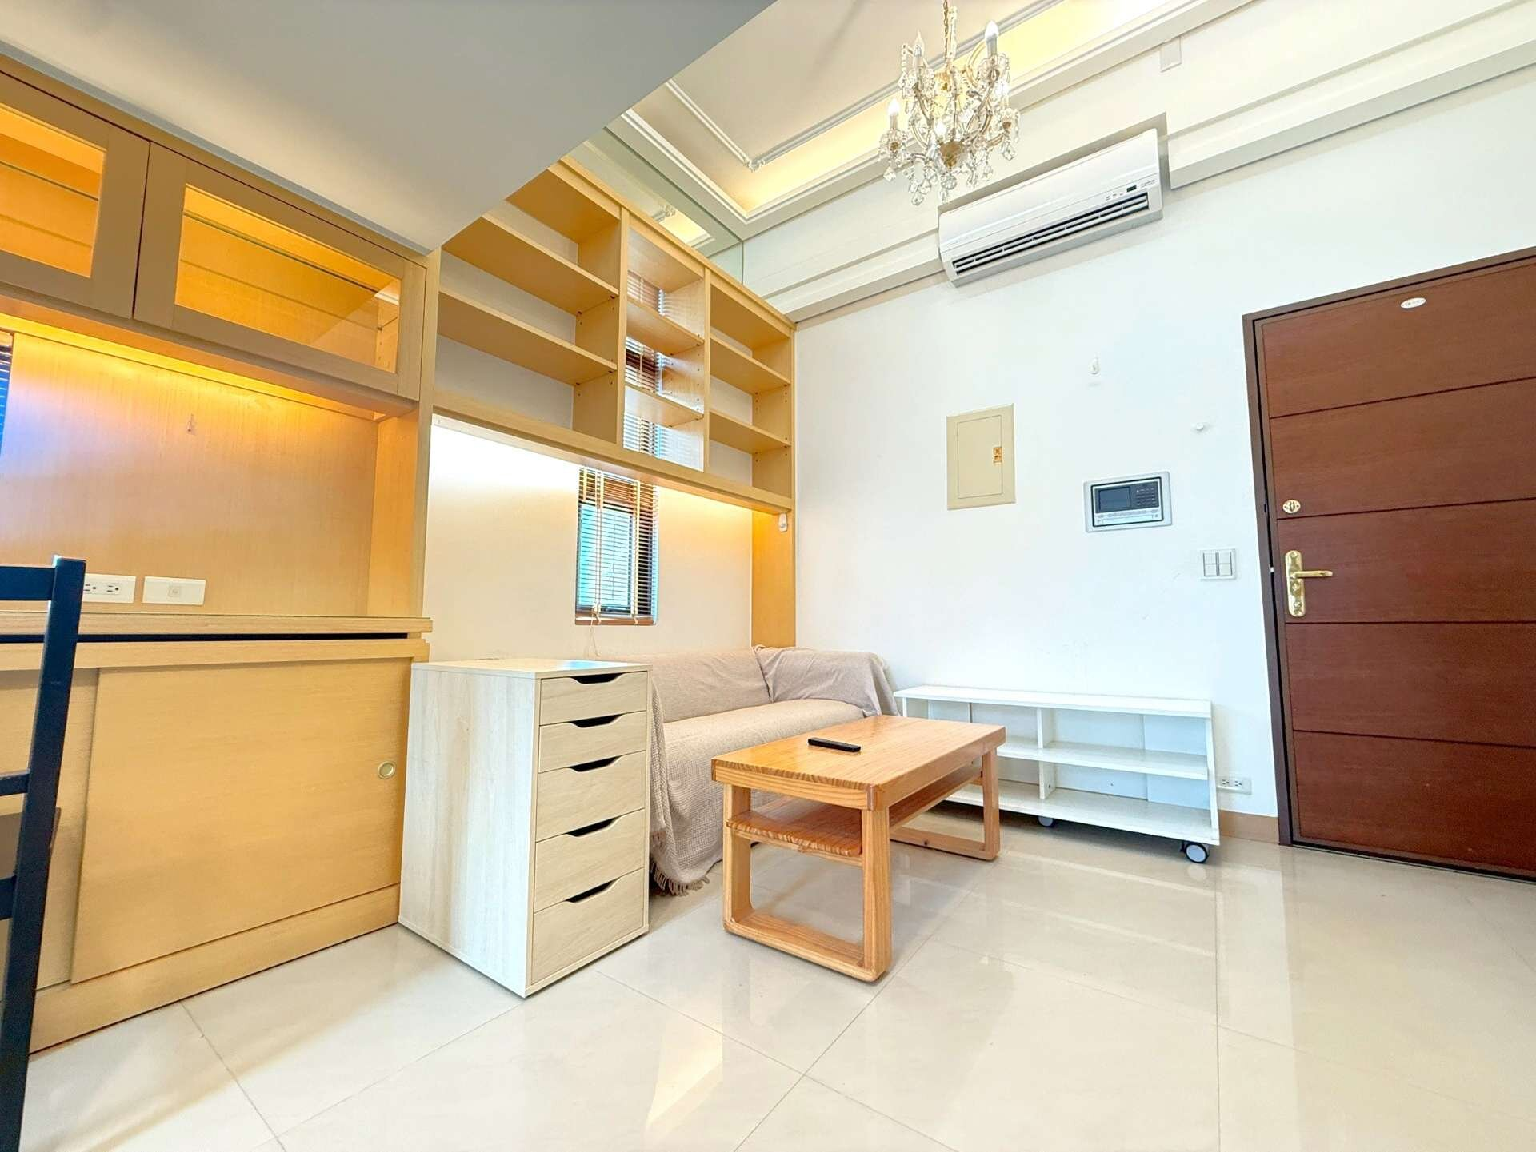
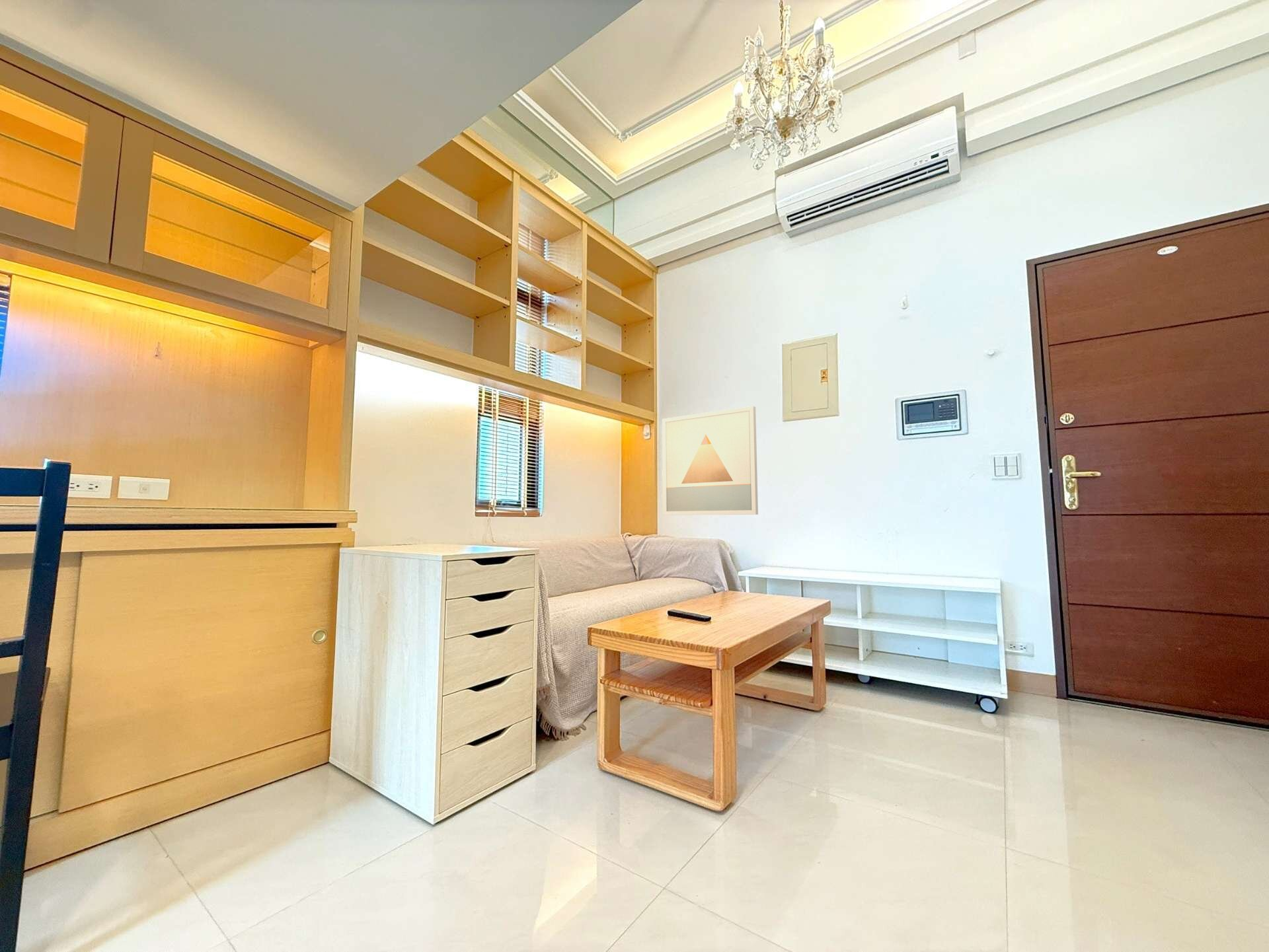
+ wall art [662,406,759,516]
